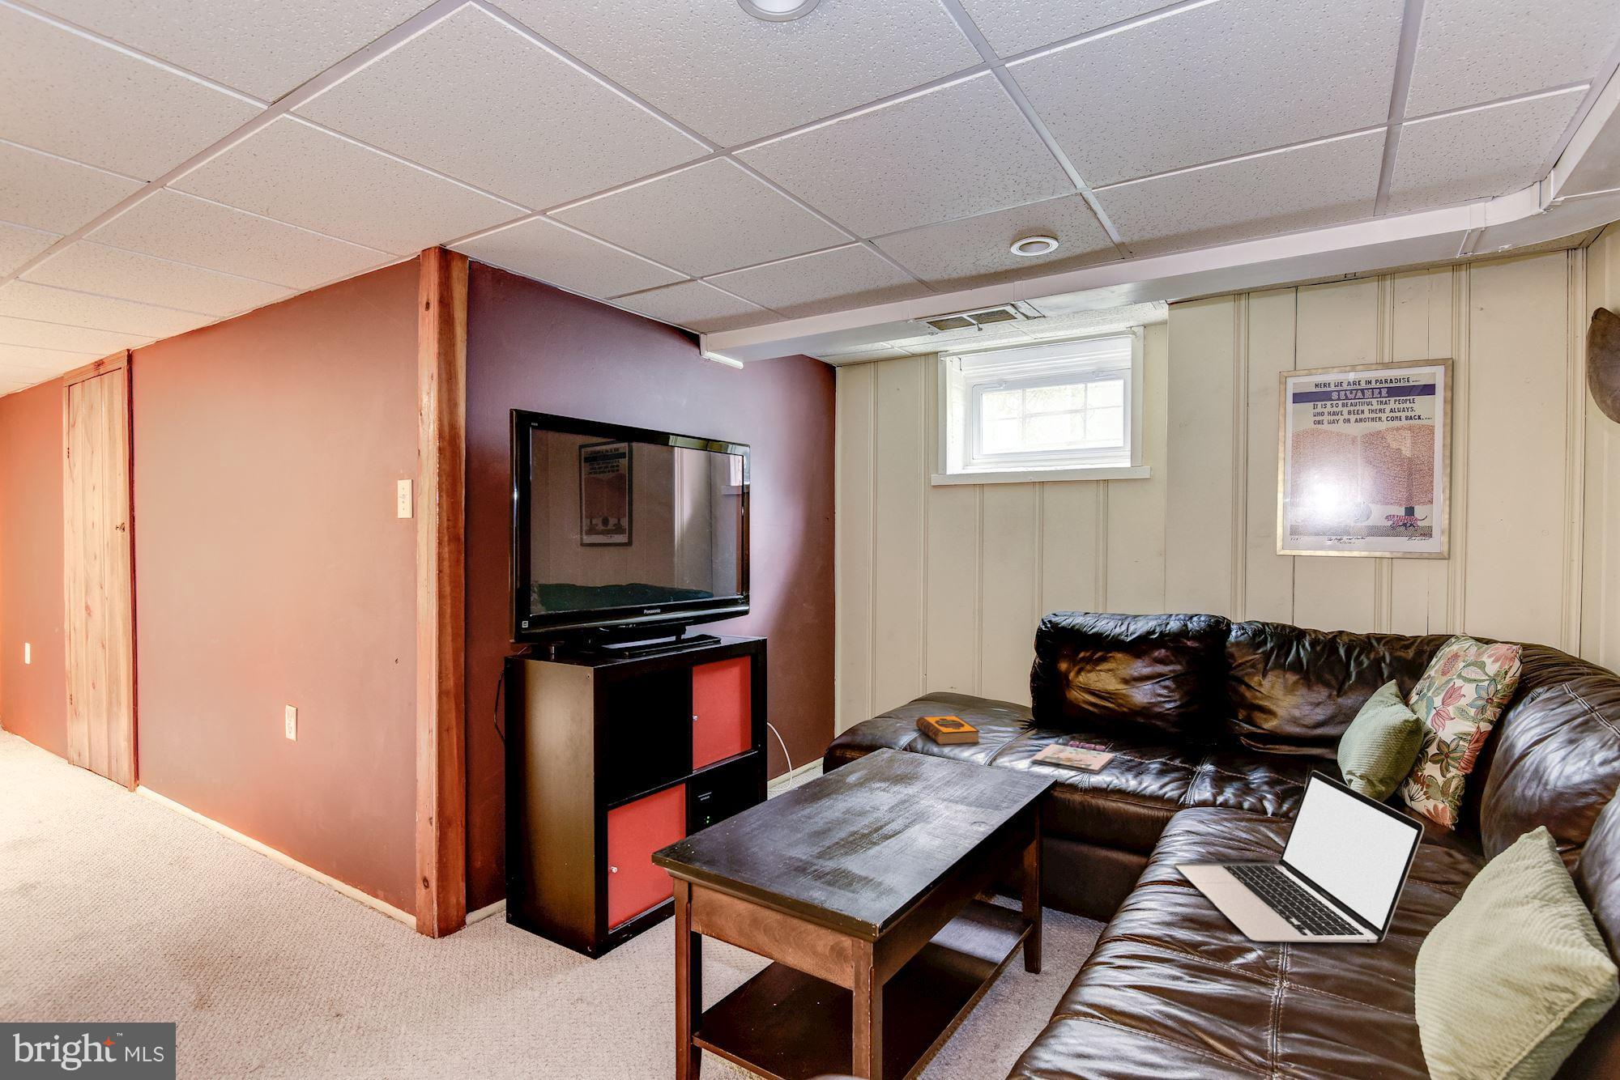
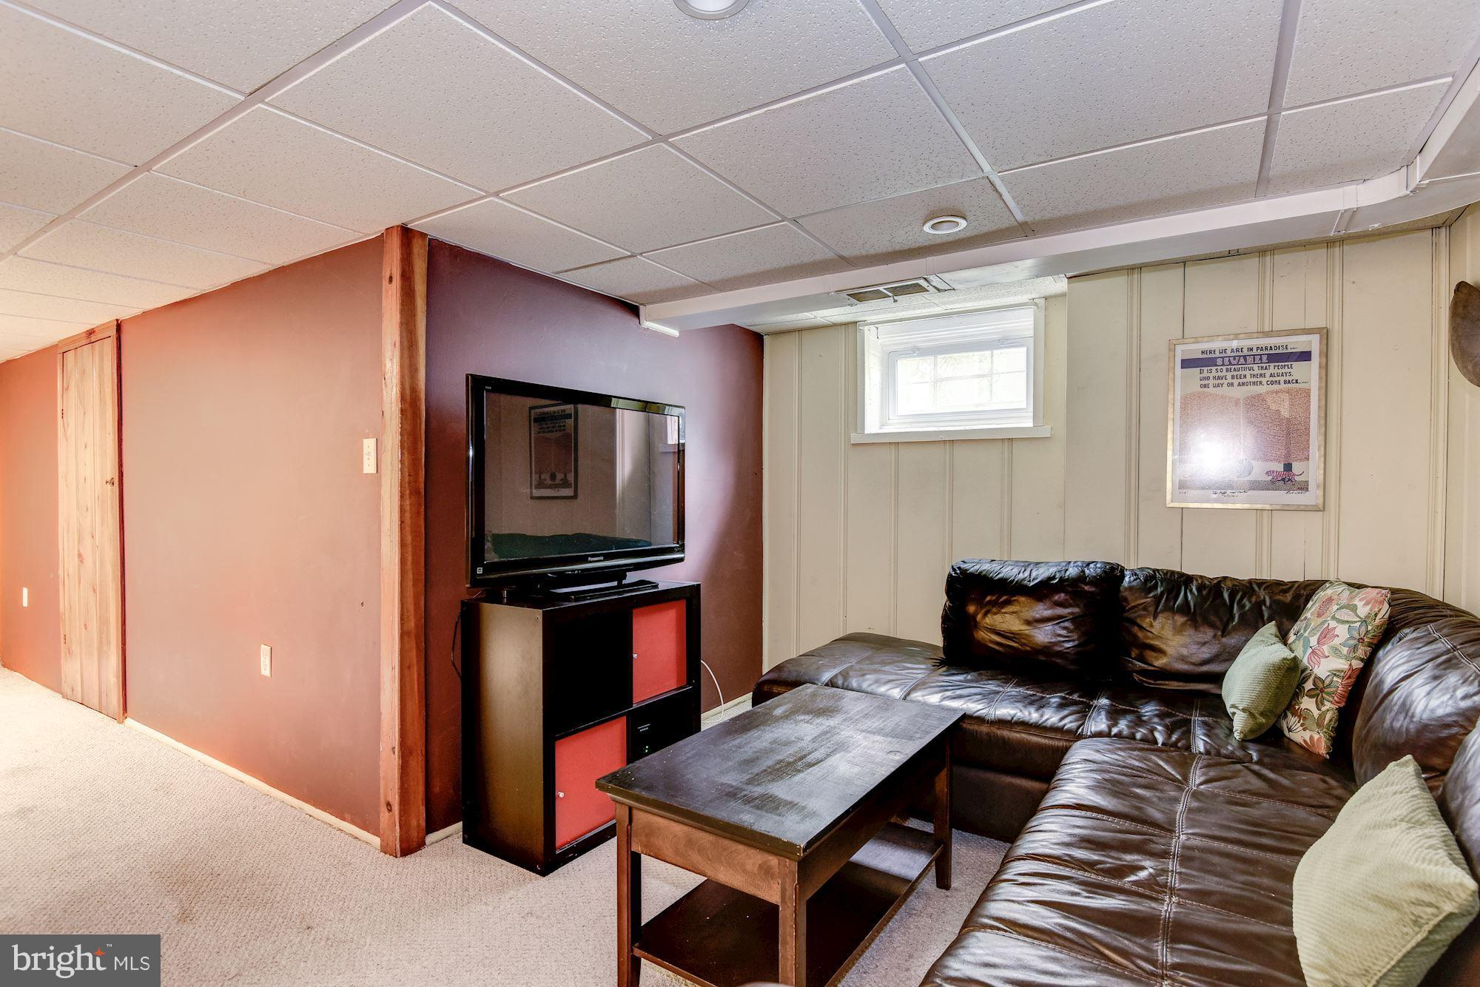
- magazine [1031,741,1115,774]
- laptop [1174,770,1425,943]
- hardback book [915,715,980,746]
